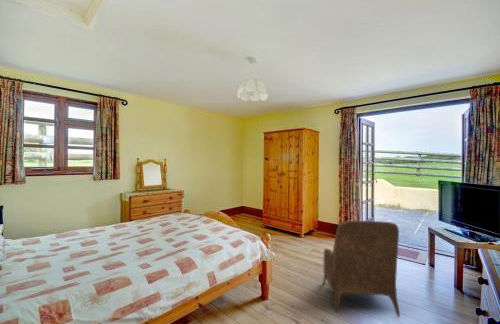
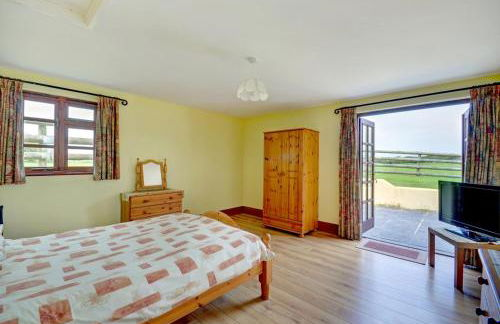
- armchair [322,220,401,318]
